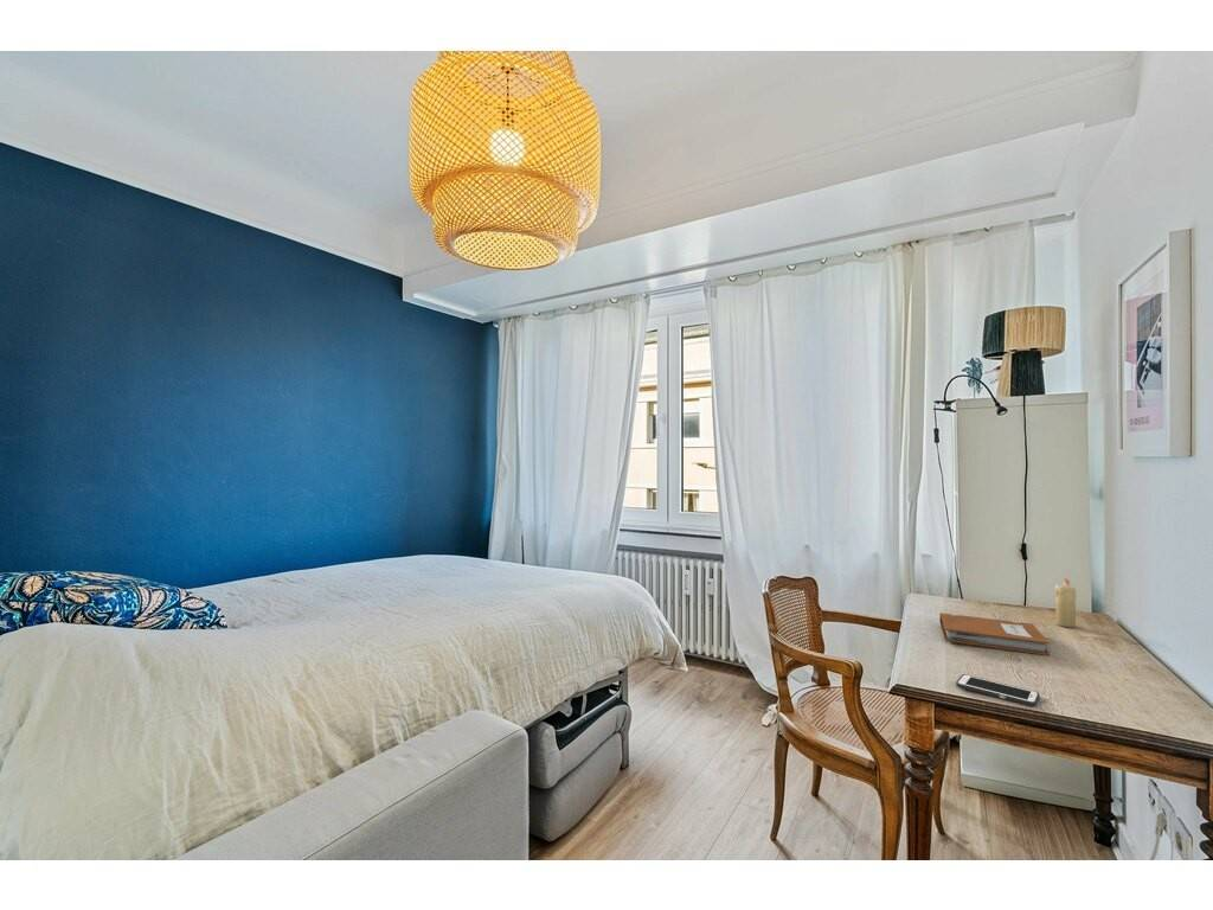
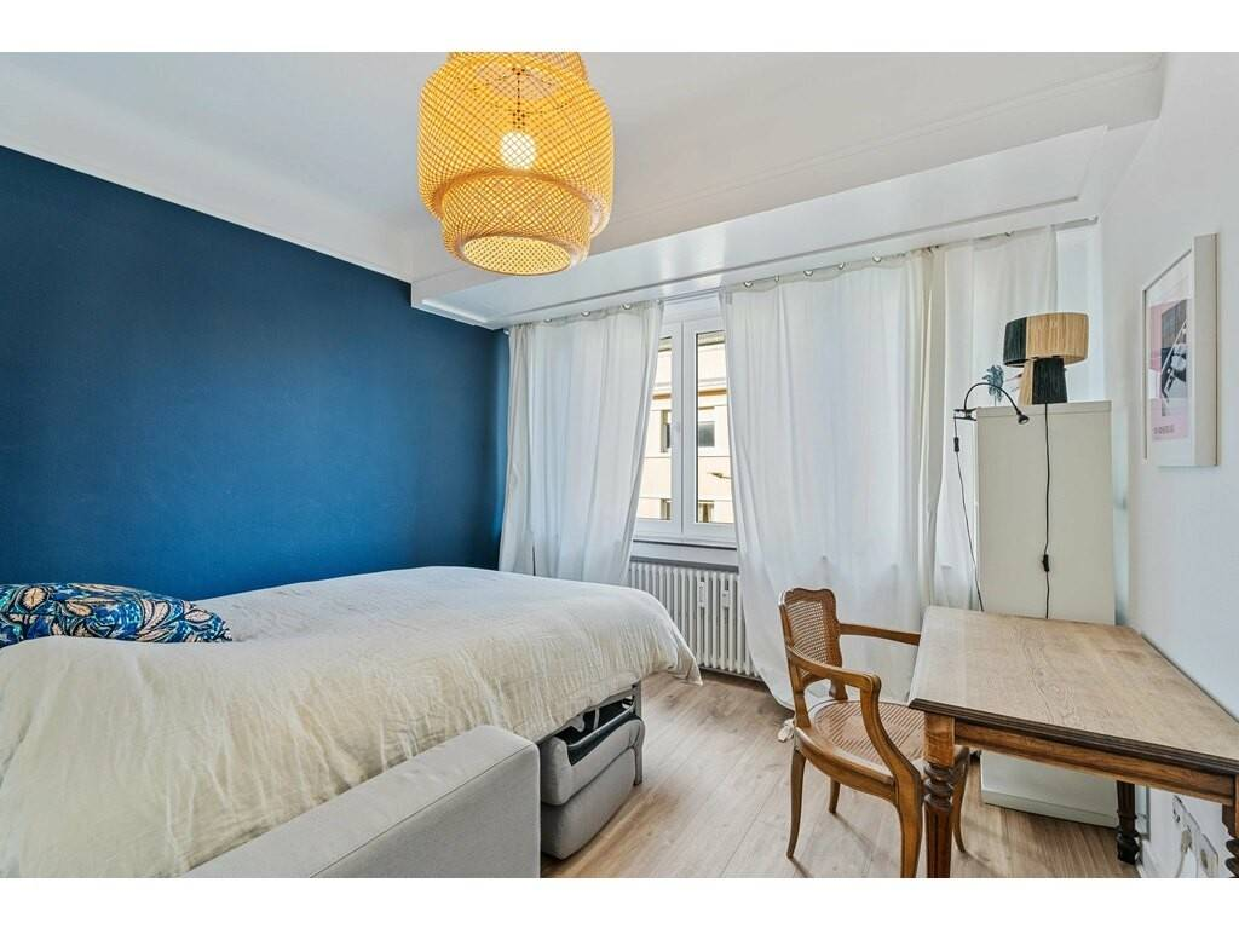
- candle [1053,576,1078,628]
- notebook [938,611,1051,656]
- cell phone [955,673,1041,707]
